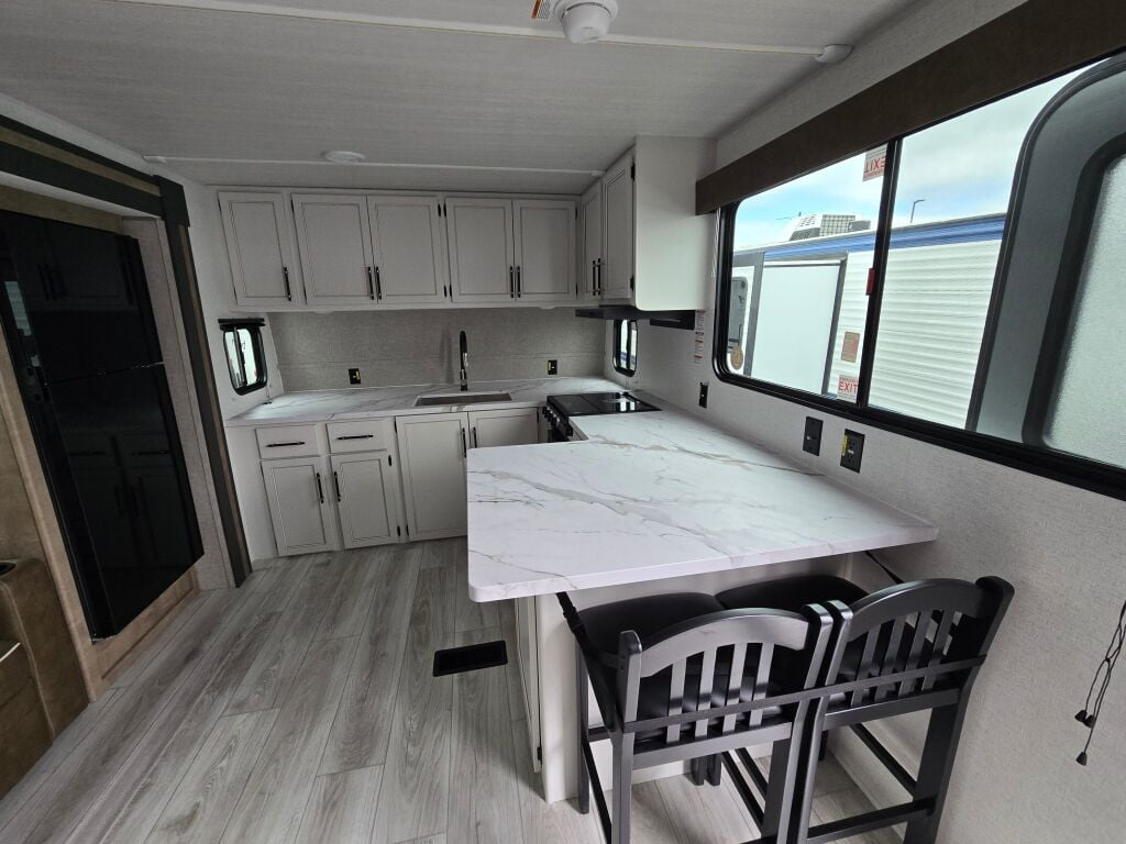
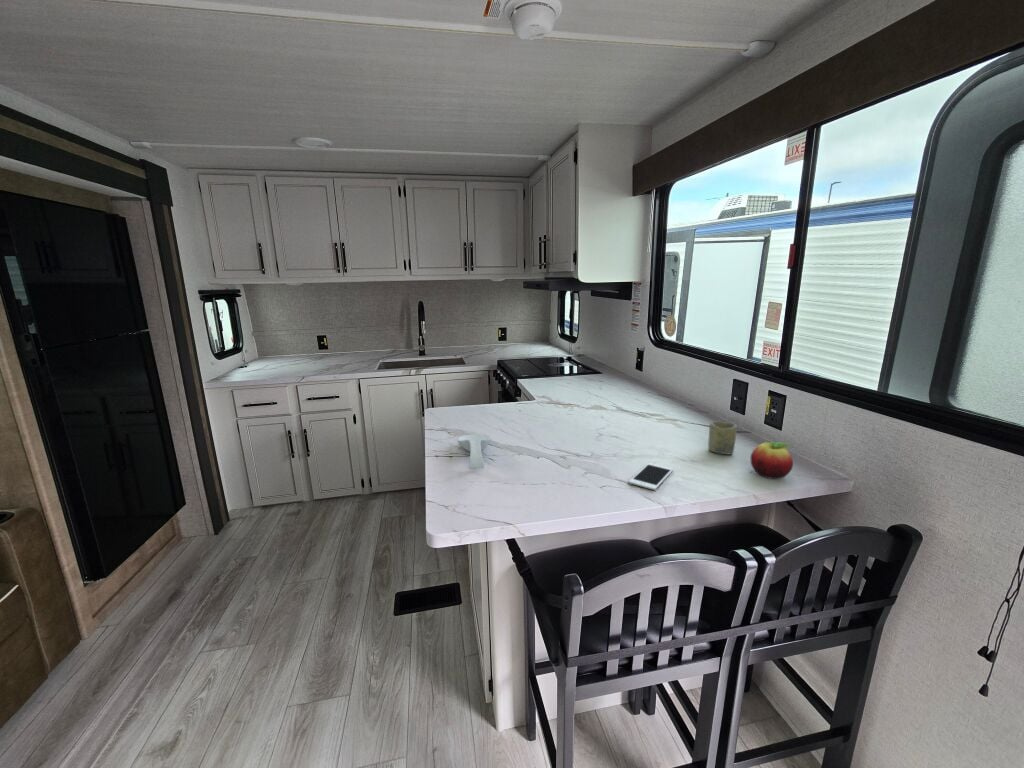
+ spoon rest [456,433,492,470]
+ cell phone [628,462,674,491]
+ fruit [750,441,794,480]
+ cup [707,420,738,455]
